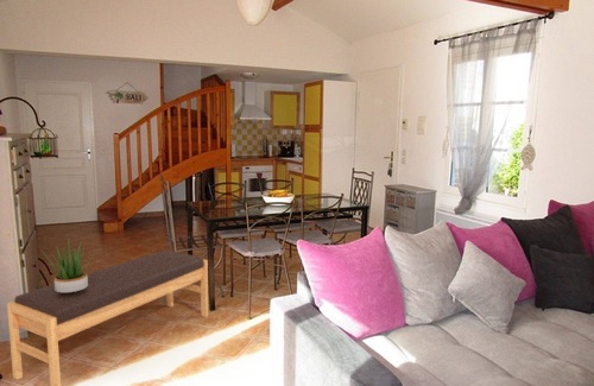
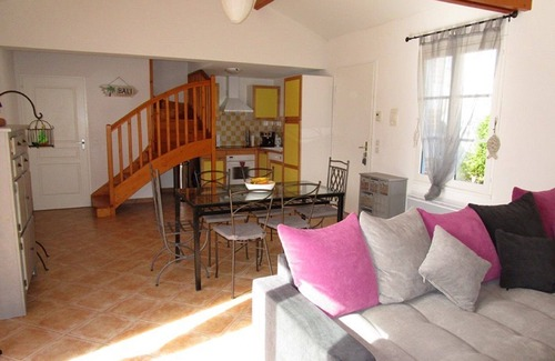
- potted plant [39,238,100,293]
- bench [6,249,209,386]
